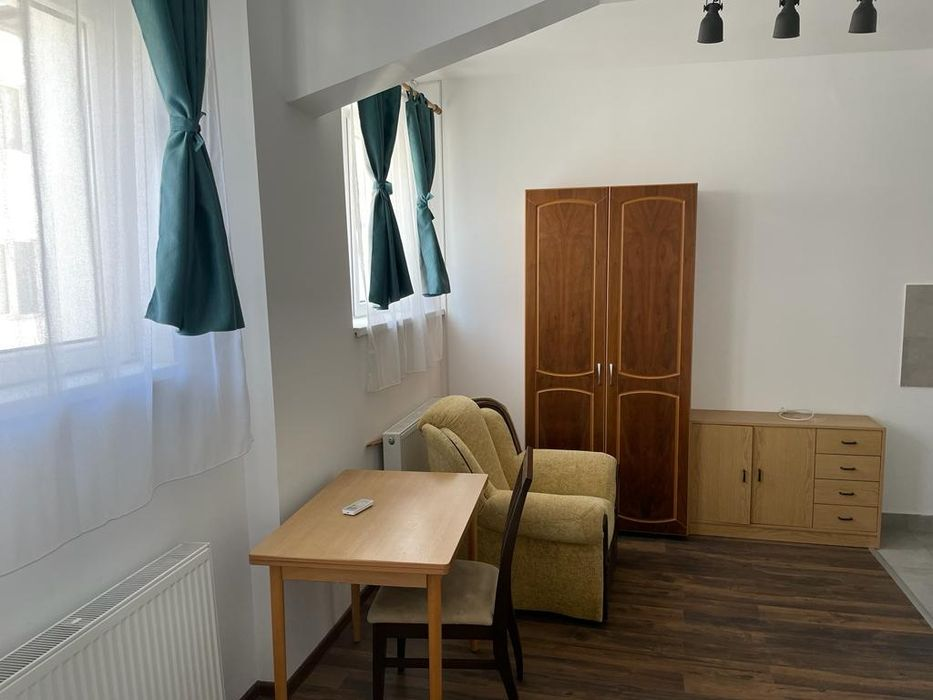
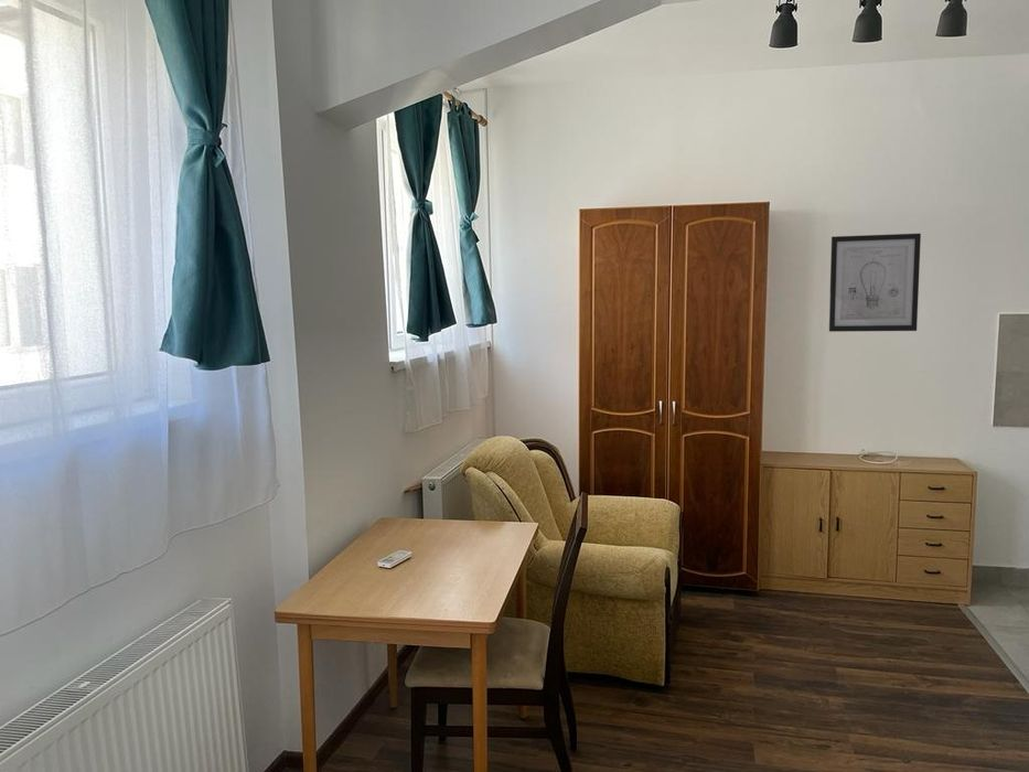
+ wall art [828,233,922,333]
